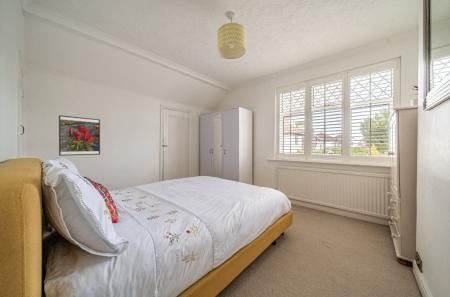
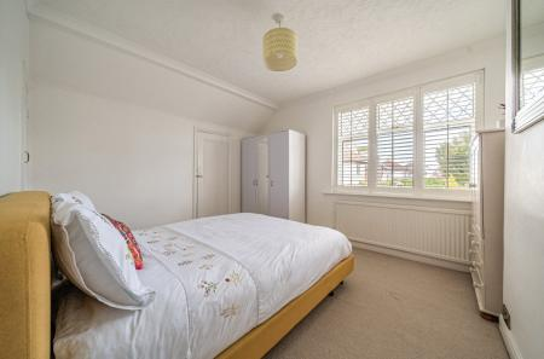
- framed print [58,114,101,157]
